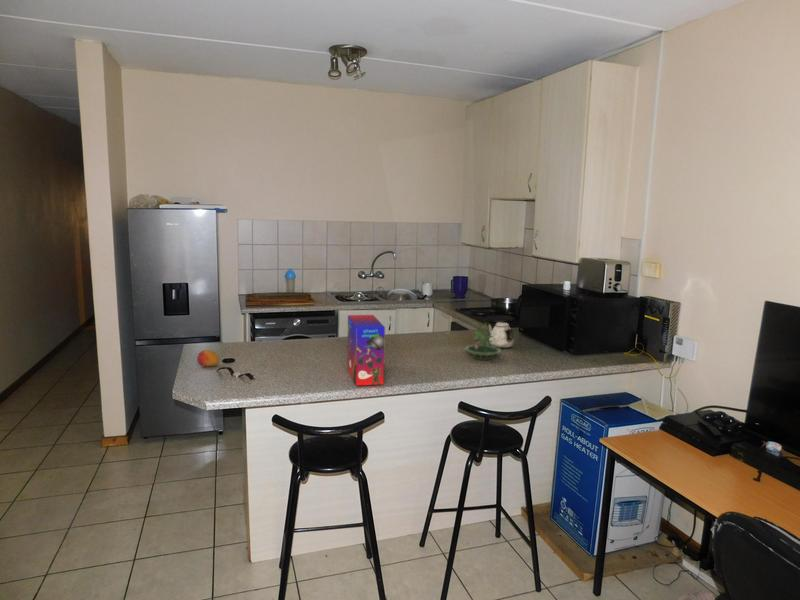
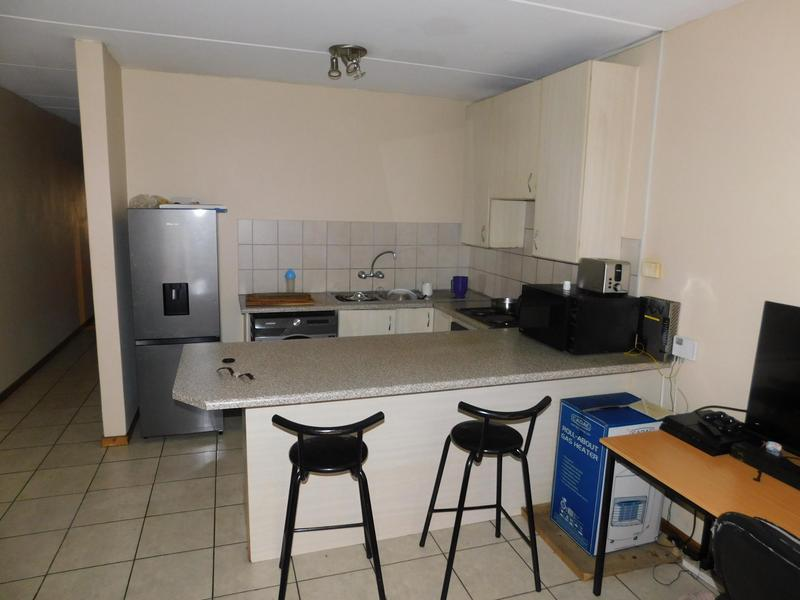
- cereal box [346,314,386,387]
- terrarium [463,322,503,361]
- fruit [196,349,220,367]
- teapot [487,319,515,349]
